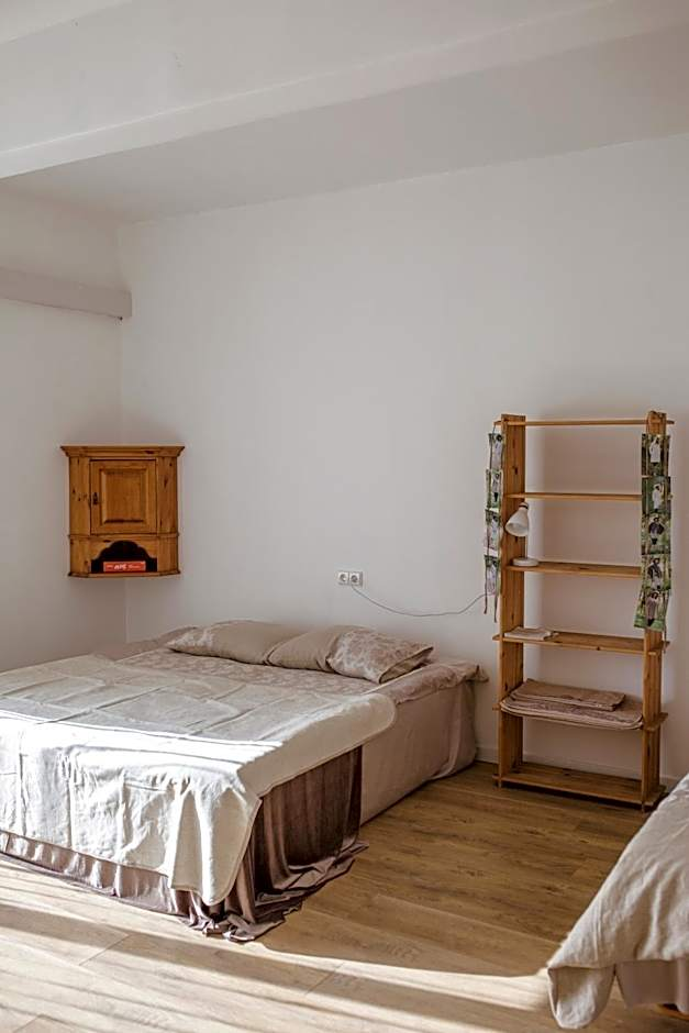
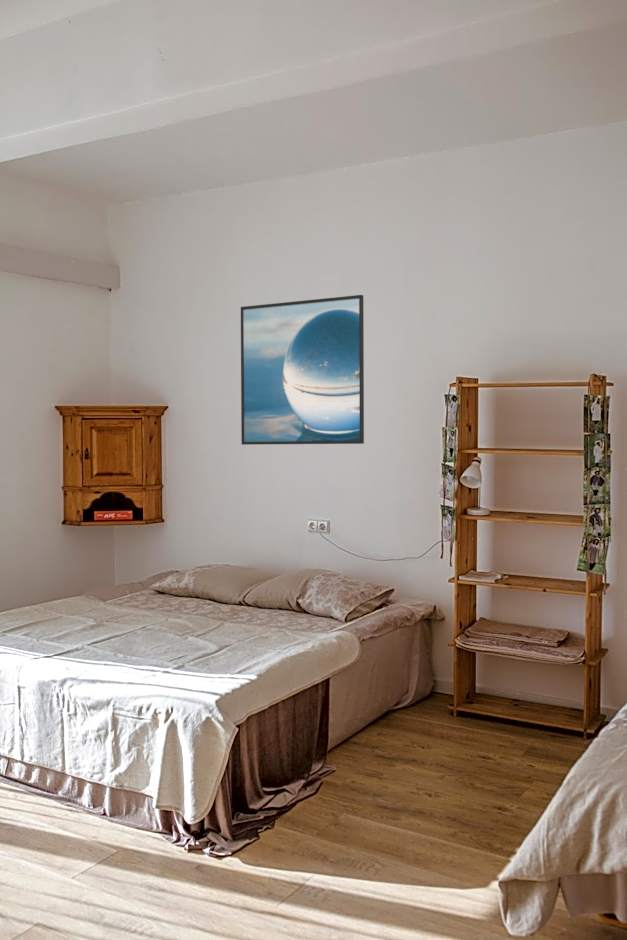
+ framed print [240,294,365,446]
